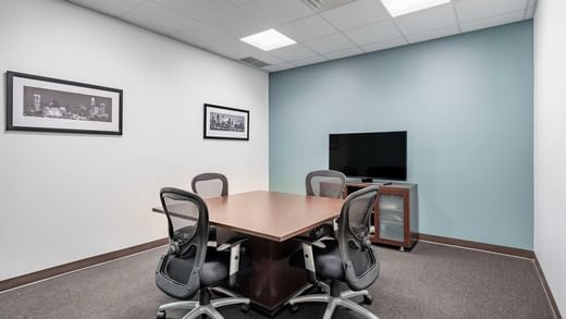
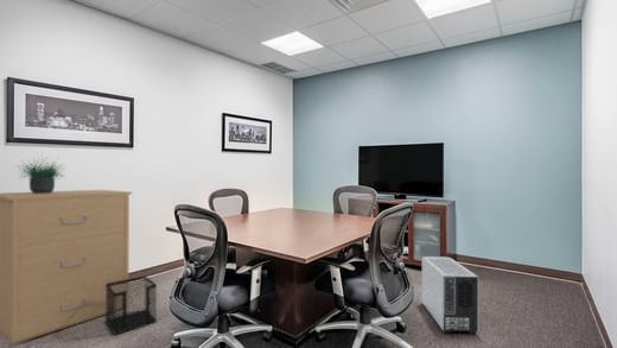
+ potted plant [15,151,66,194]
+ air purifier [421,255,479,335]
+ filing cabinet [0,189,133,347]
+ wastebasket [104,274,158,336]
